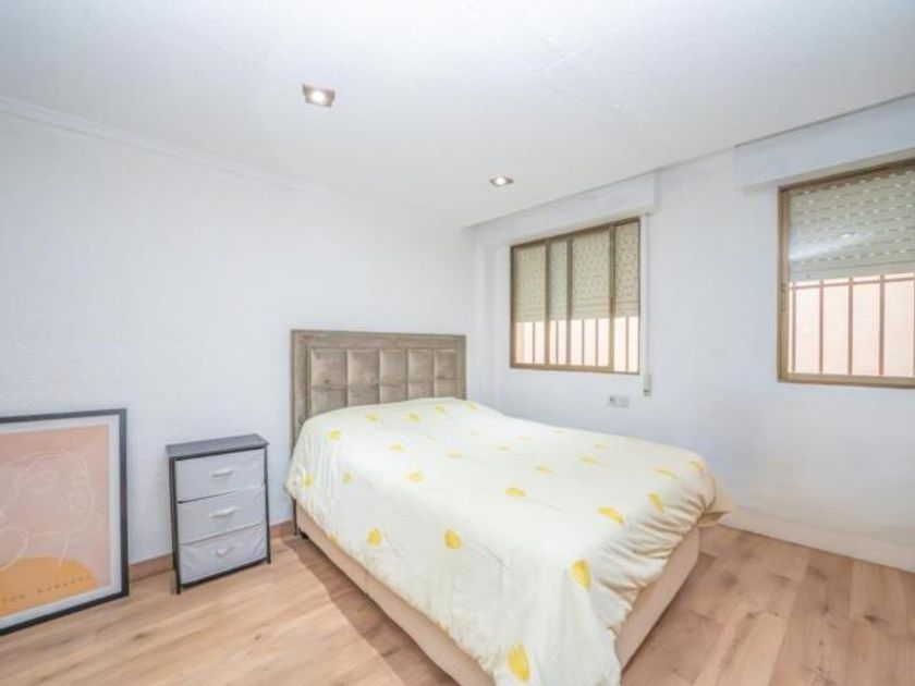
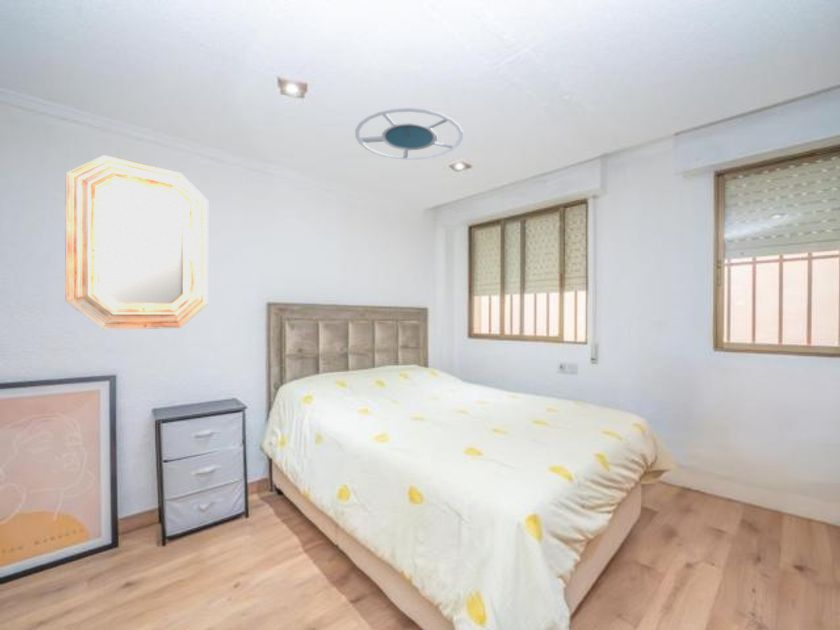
+ ceiling lamp [354,107,464,161]
+ home mirror [65,154,209,330]
